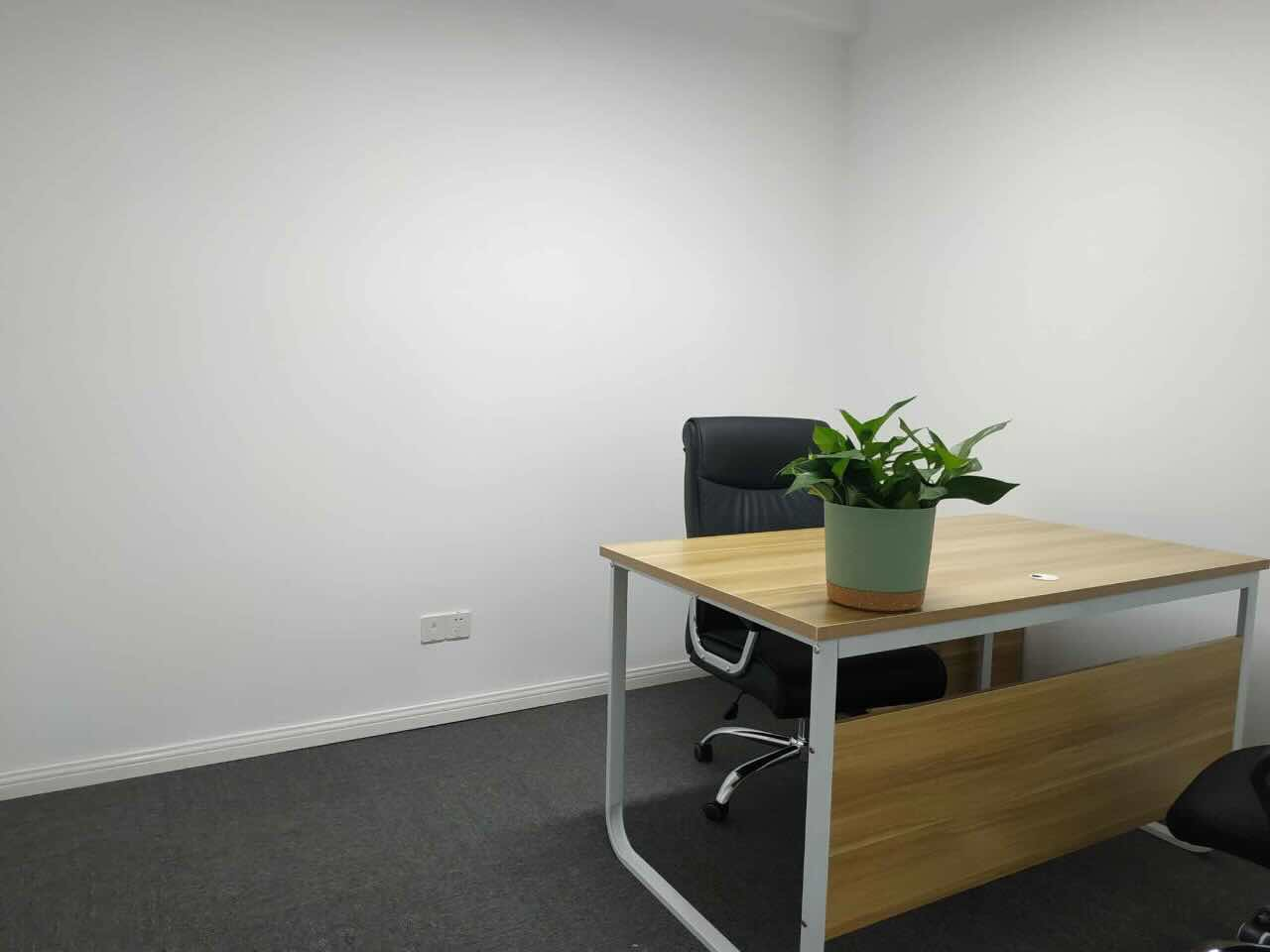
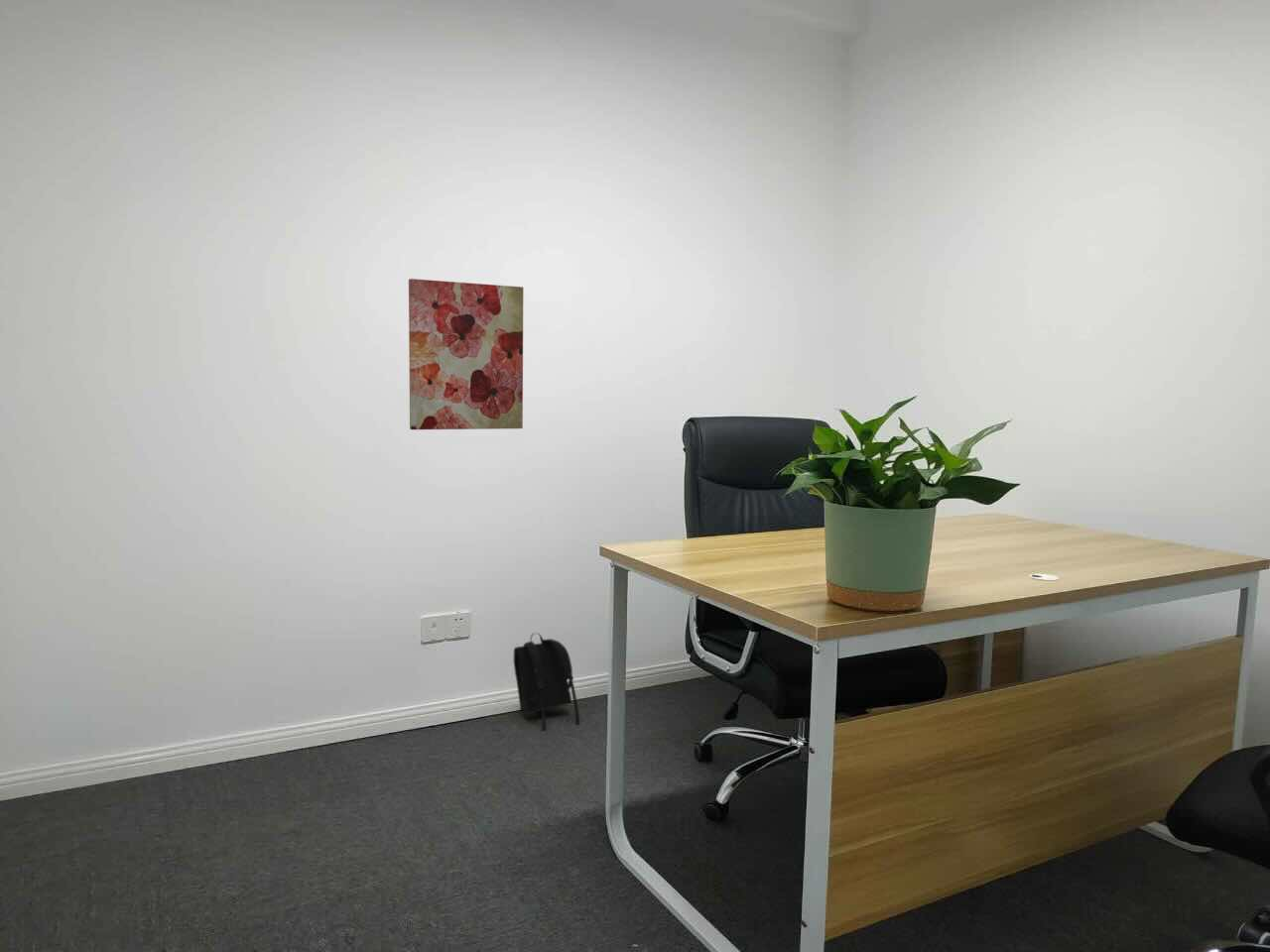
+ backpack [513,632,580,732]
+ wall art [408,278,524,430]
